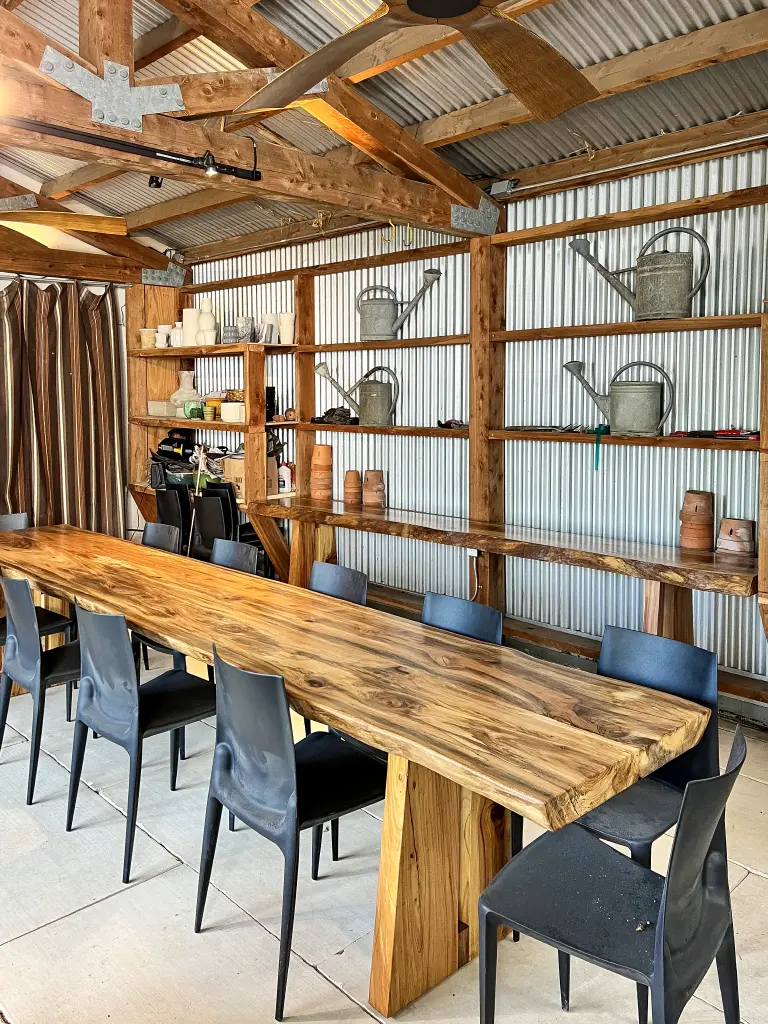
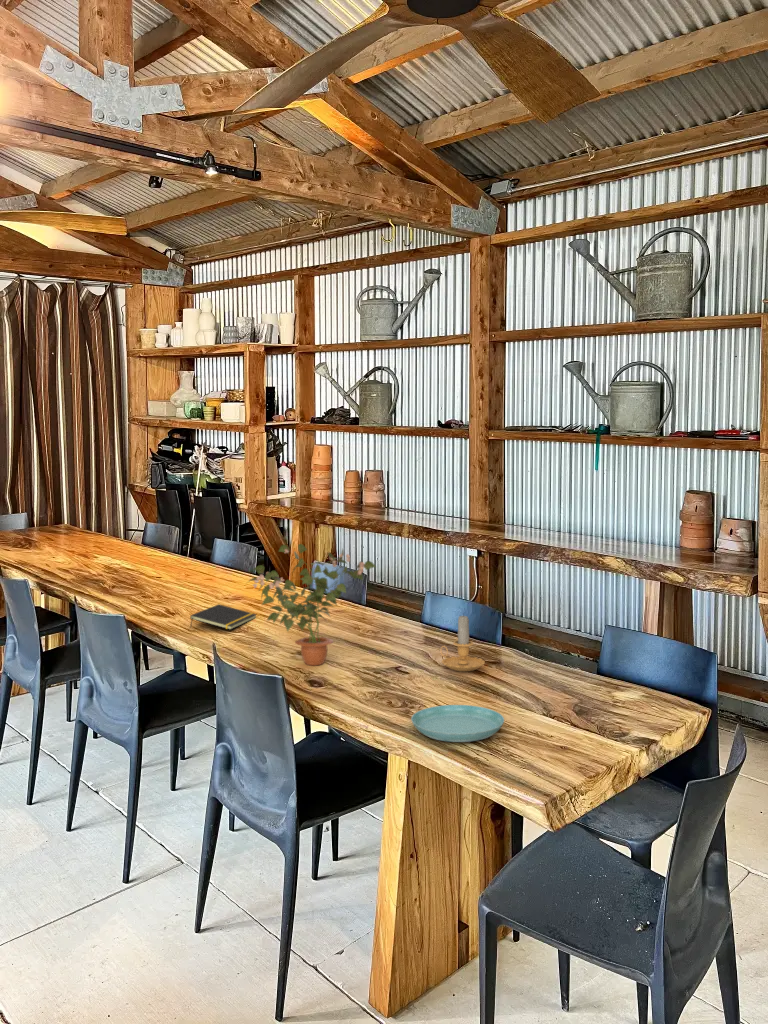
+ saucer [410,704,505,743]
+ notepad [189,603,258,631]
+ potted plant [246,543,377,667]
+ candle [439,612,486,672]
